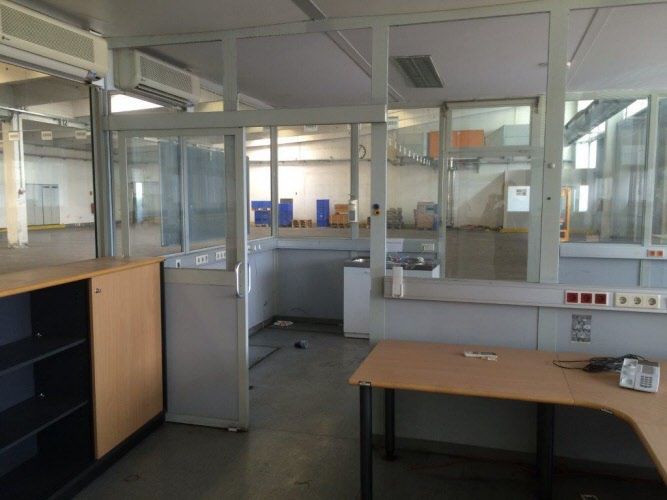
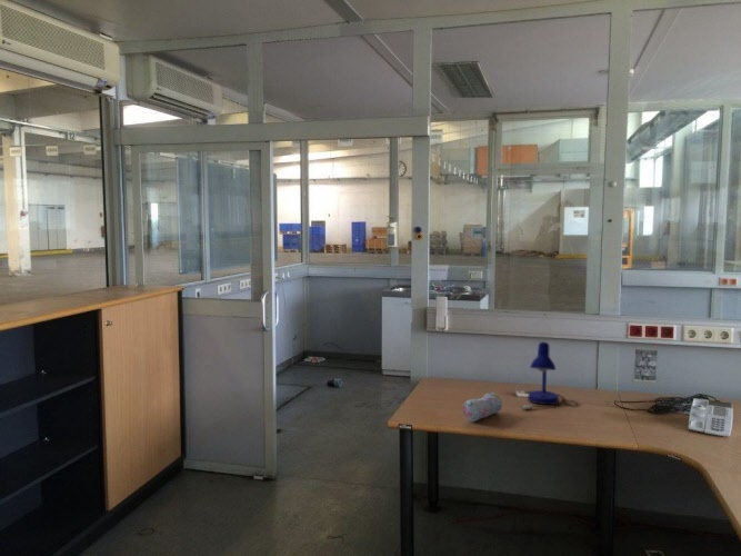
+ pencil case [462,390,503,423]
+ desk lamp [518,340,579,410]
